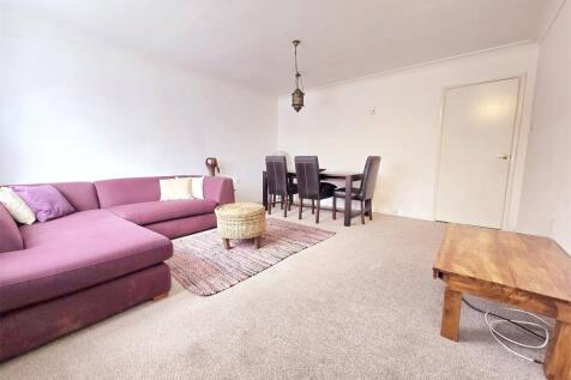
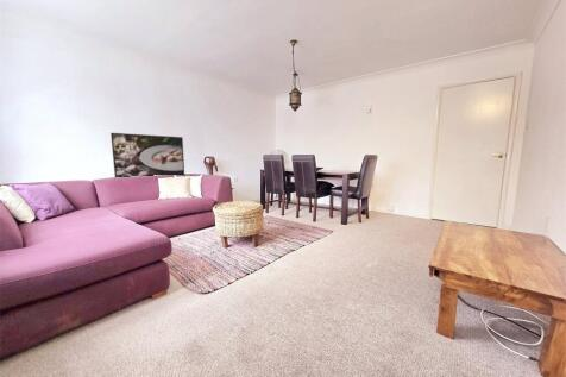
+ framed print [109,132,185,178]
